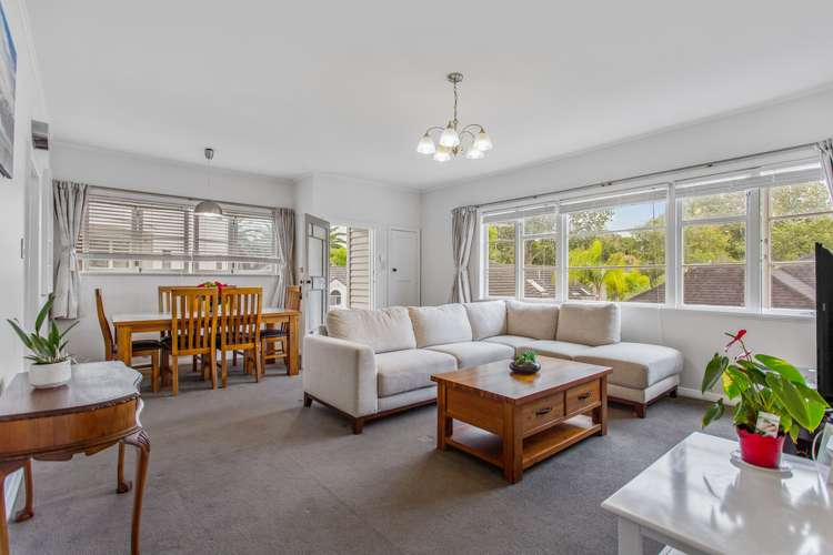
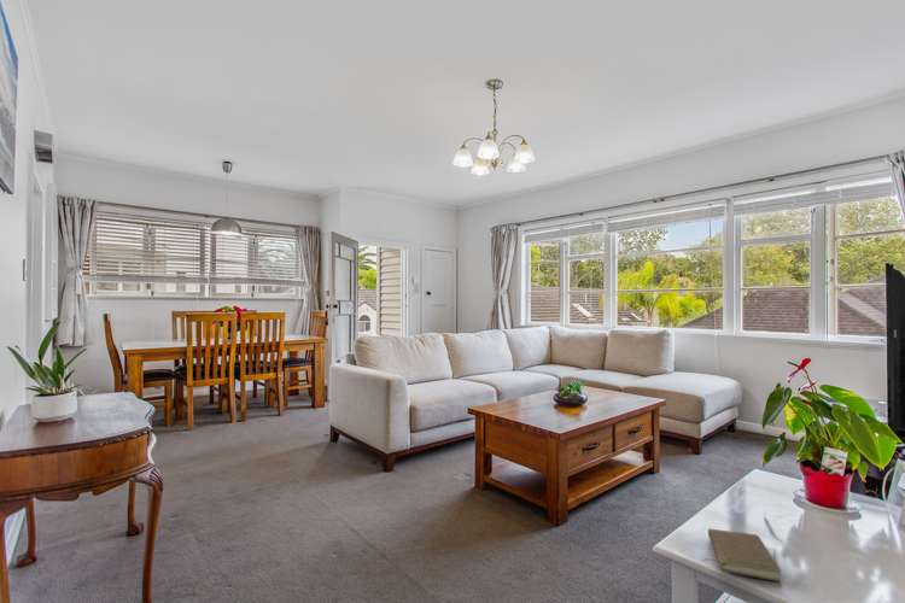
+ book [701,528,782,582]
